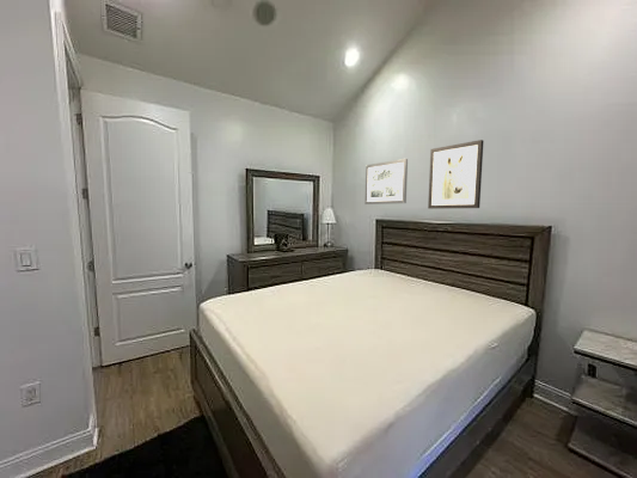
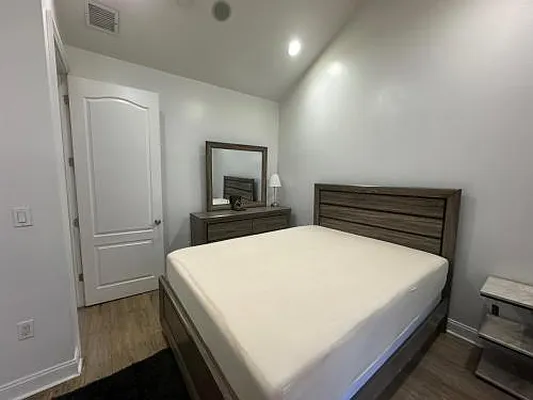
- wall art [363,158,409,206]
- wall art [427,139,485,210]
